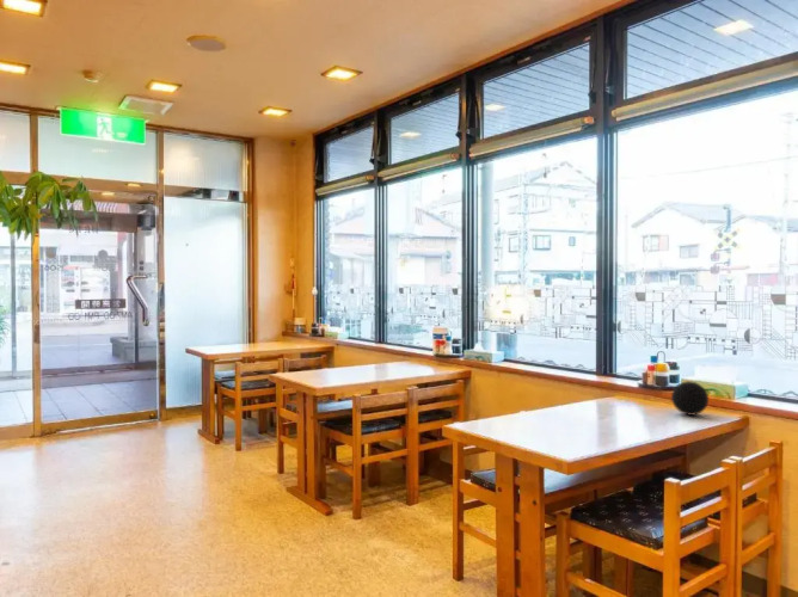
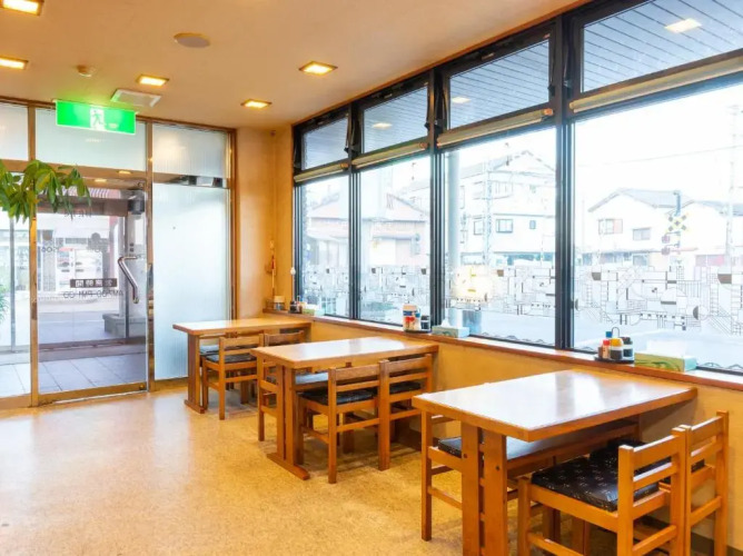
- decorative ball [670,380,710,417]
